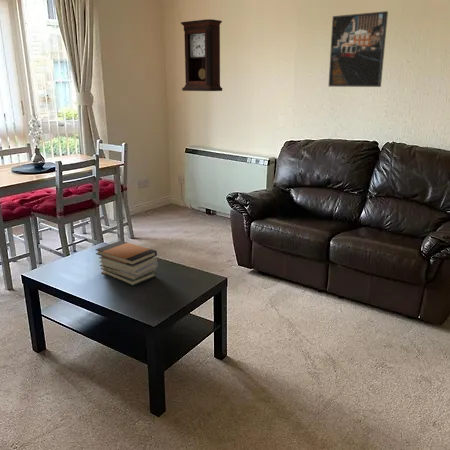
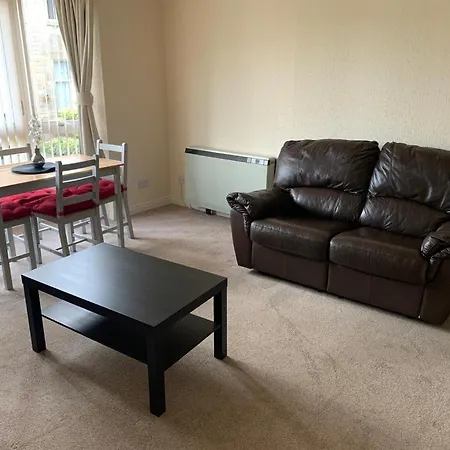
- book stack [94,240,159,287]
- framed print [327,10,389,88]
- pendulum clock [180,18,223,92]
